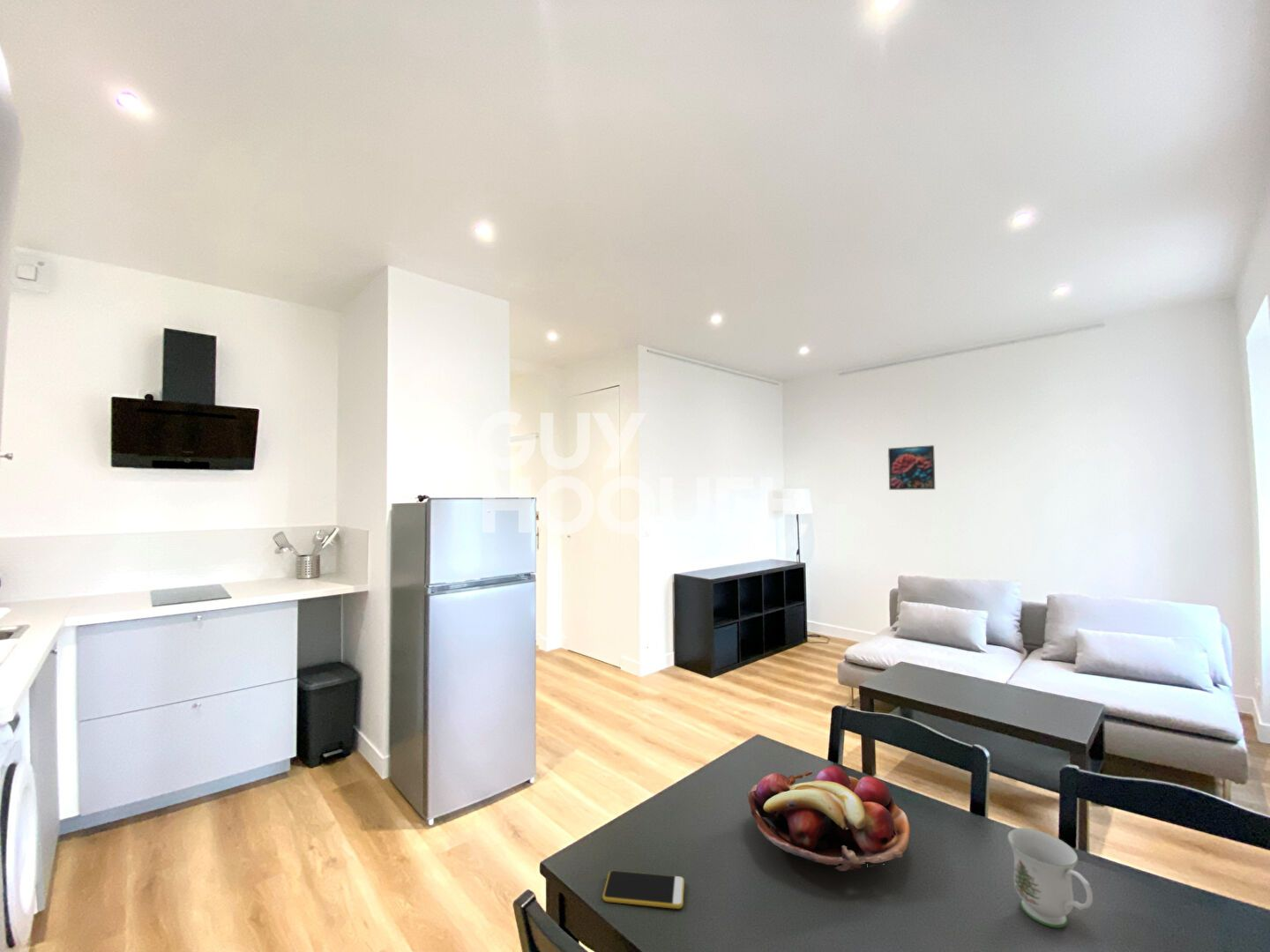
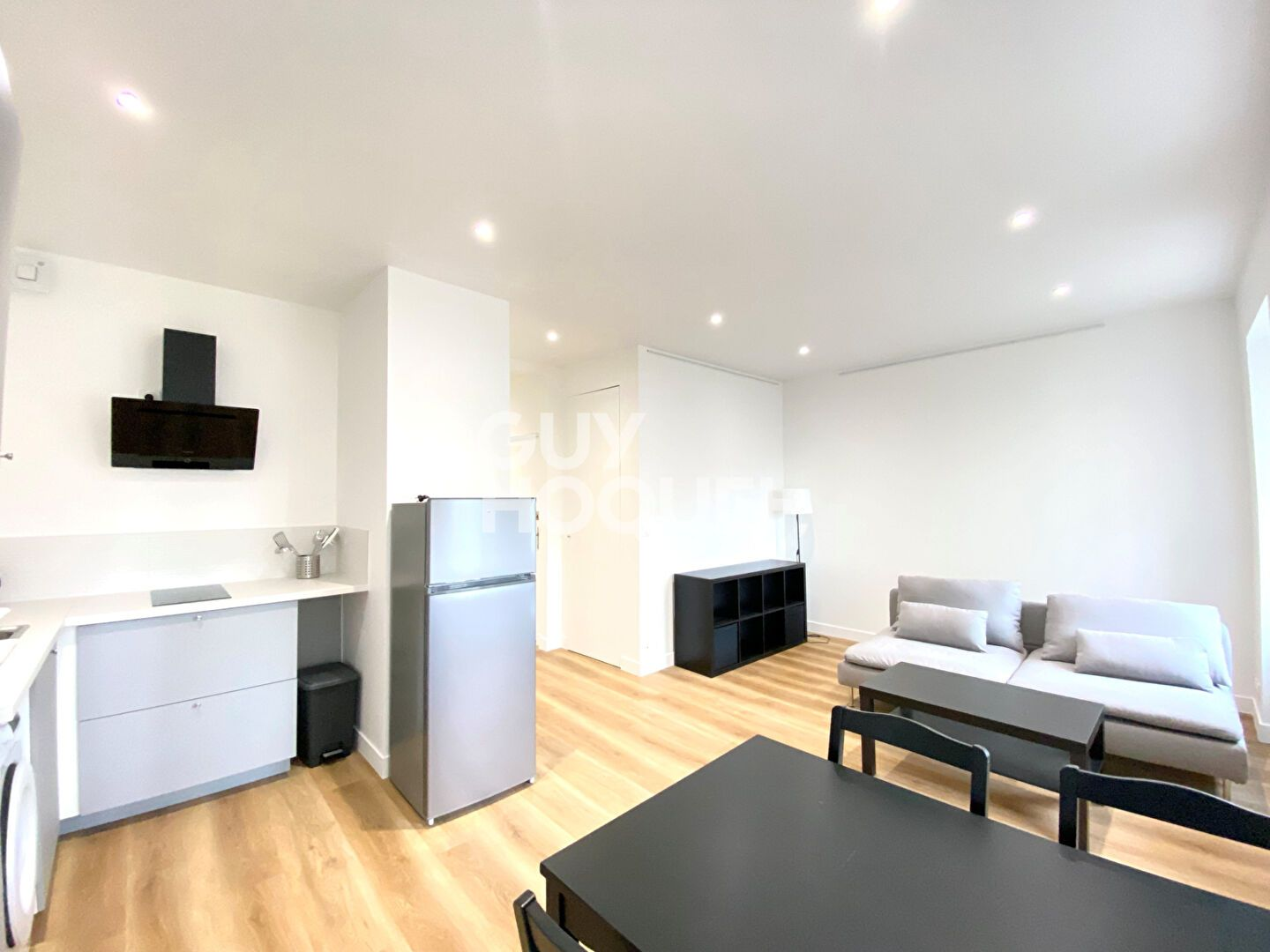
- mug [1006,827,1094,929]
- smartphone [601,870,685,910]
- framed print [887,444,936,491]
- fruit basket [745,764,911,872]
